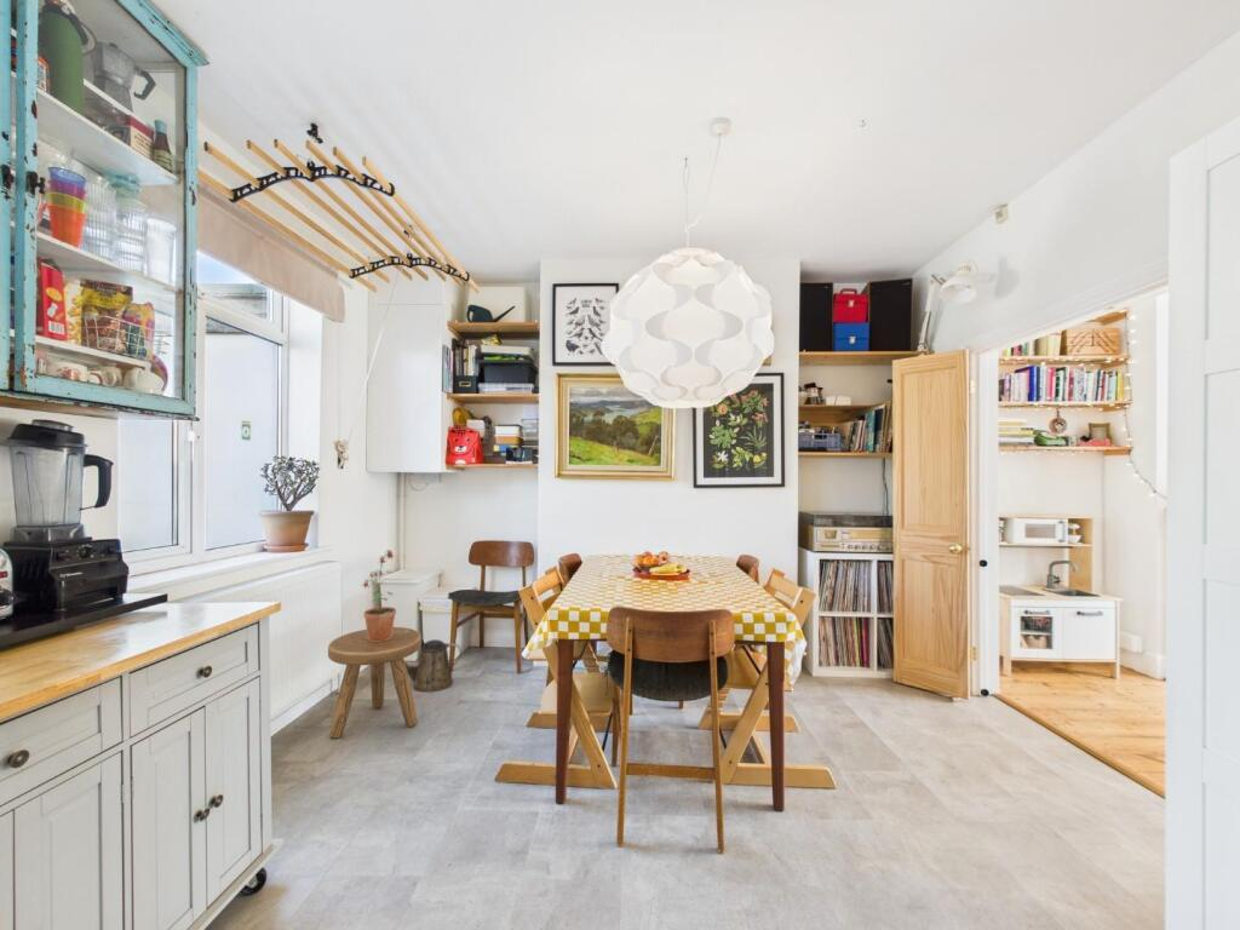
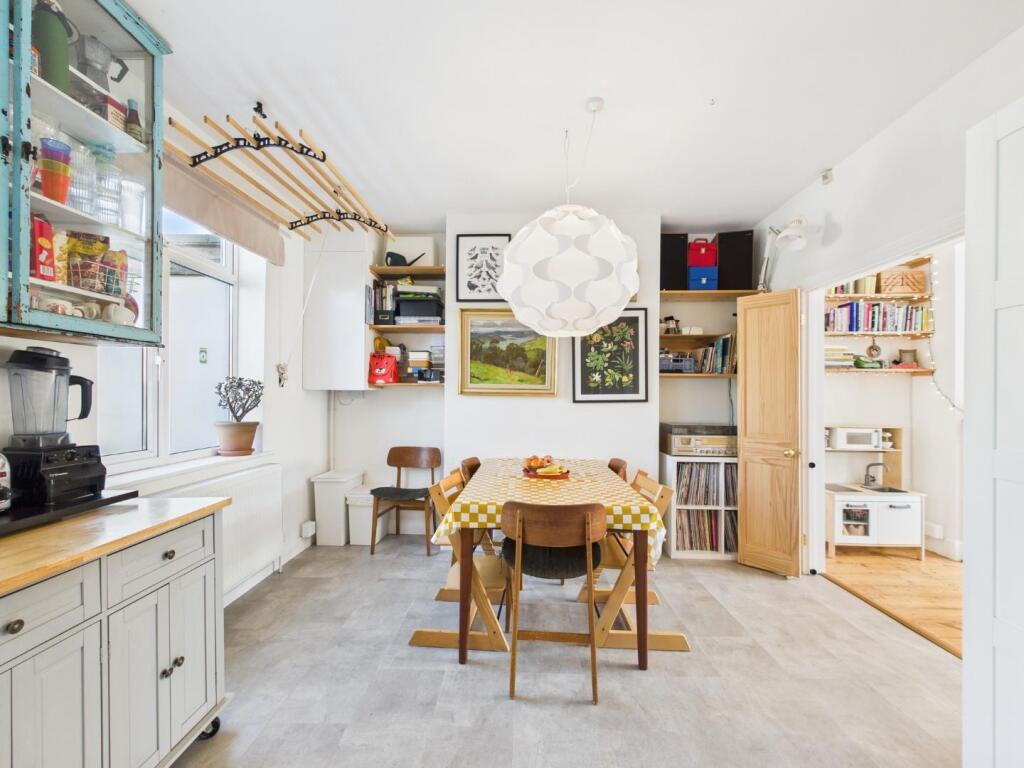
- watering can [404,638,465,693]
- potted plant [362,549,397,642]
- stool [327,626,423,739]
